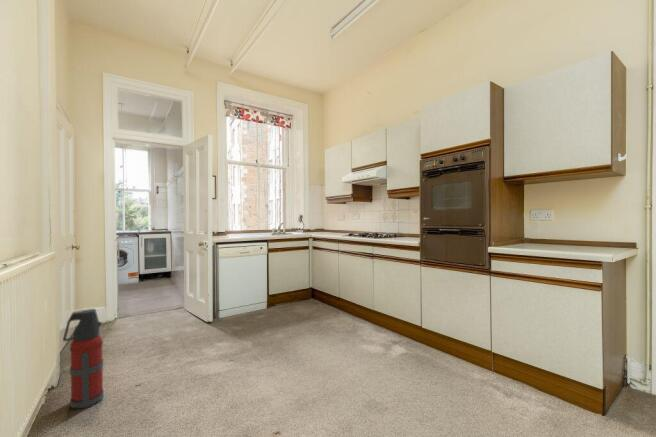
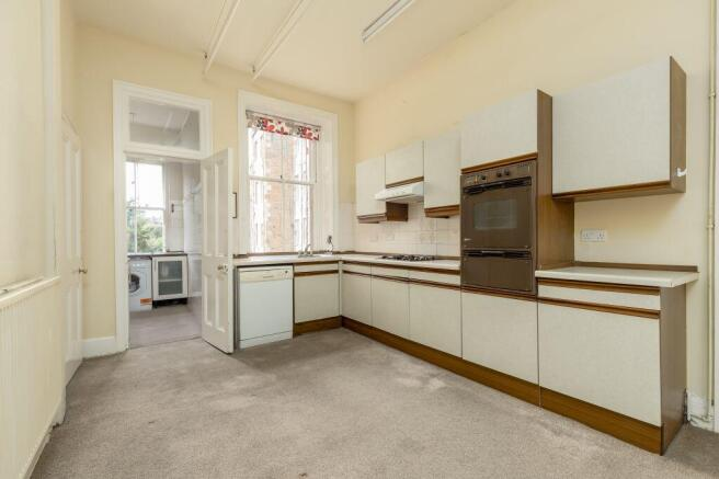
- fire extinguisher [62,308,104,409]
